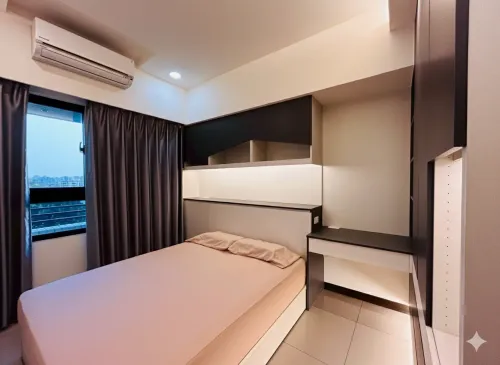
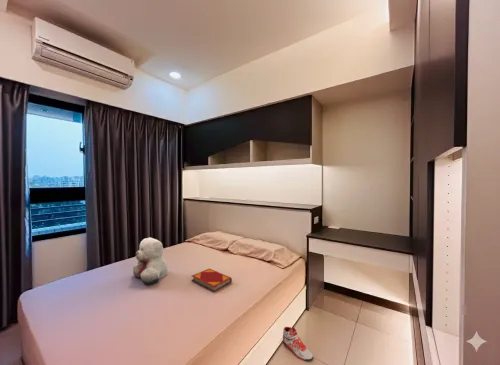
+ hardback book [191,268,233,293]
+ teddy bear [132,236,169,286]
+ sneaker [282,326,314,362]
